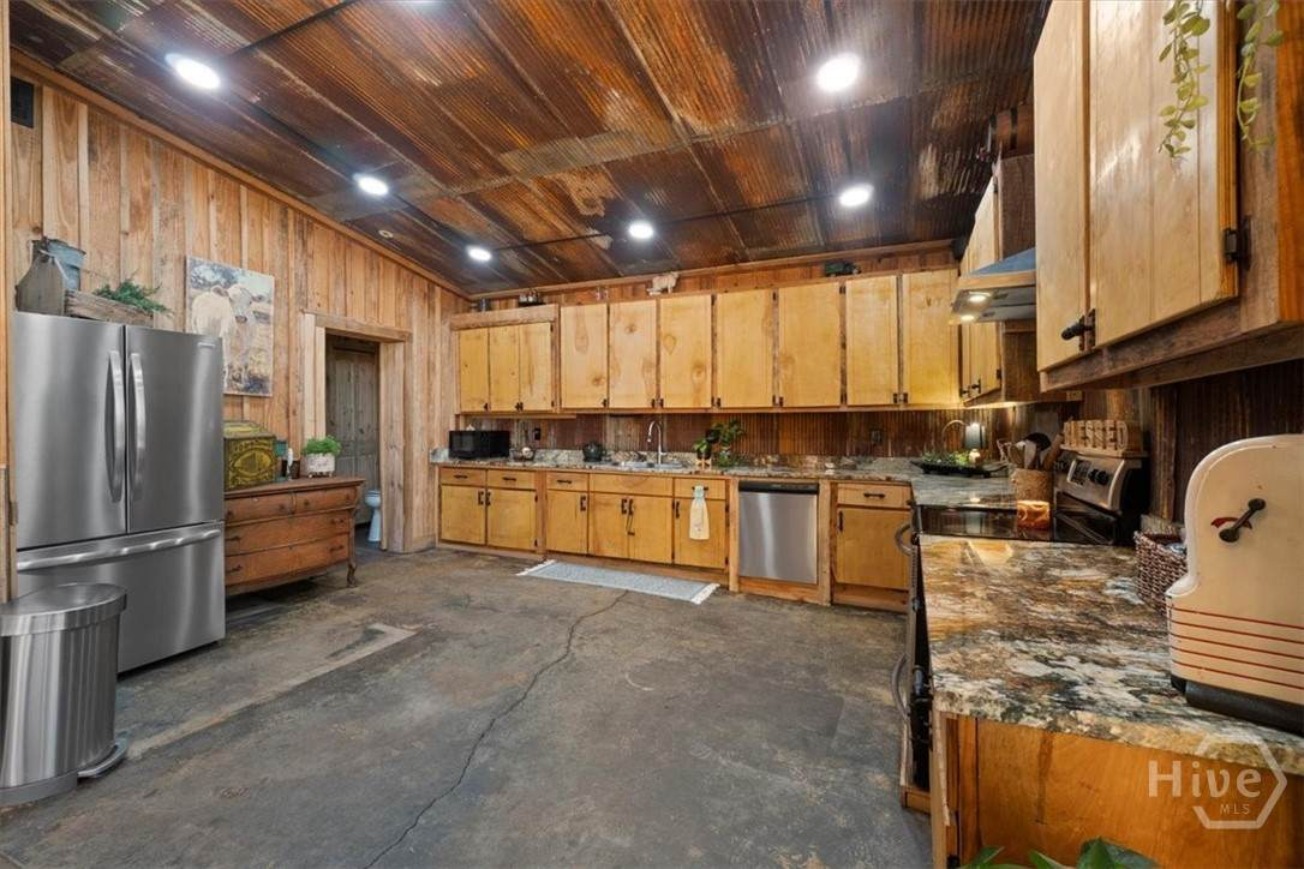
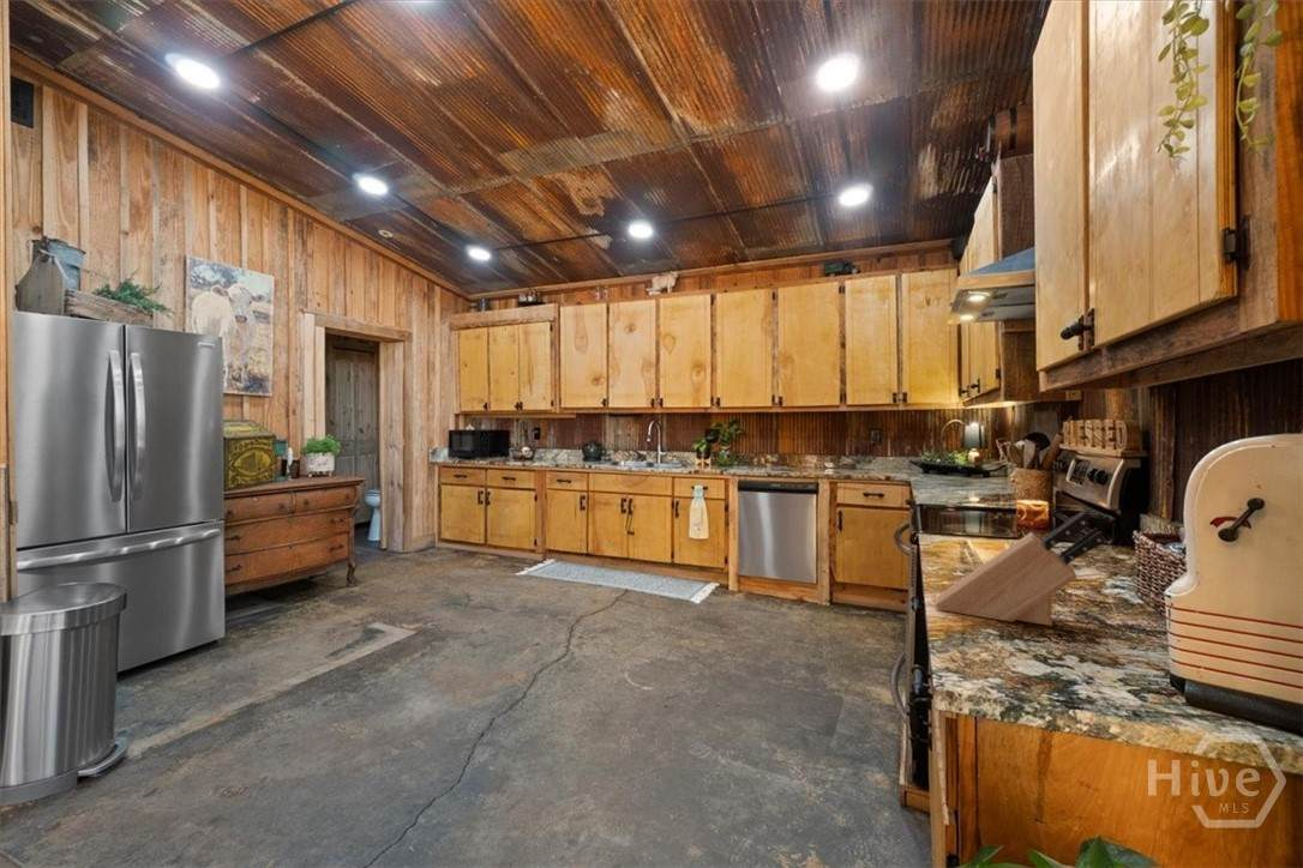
+ knife block [933,510,1105,627]
